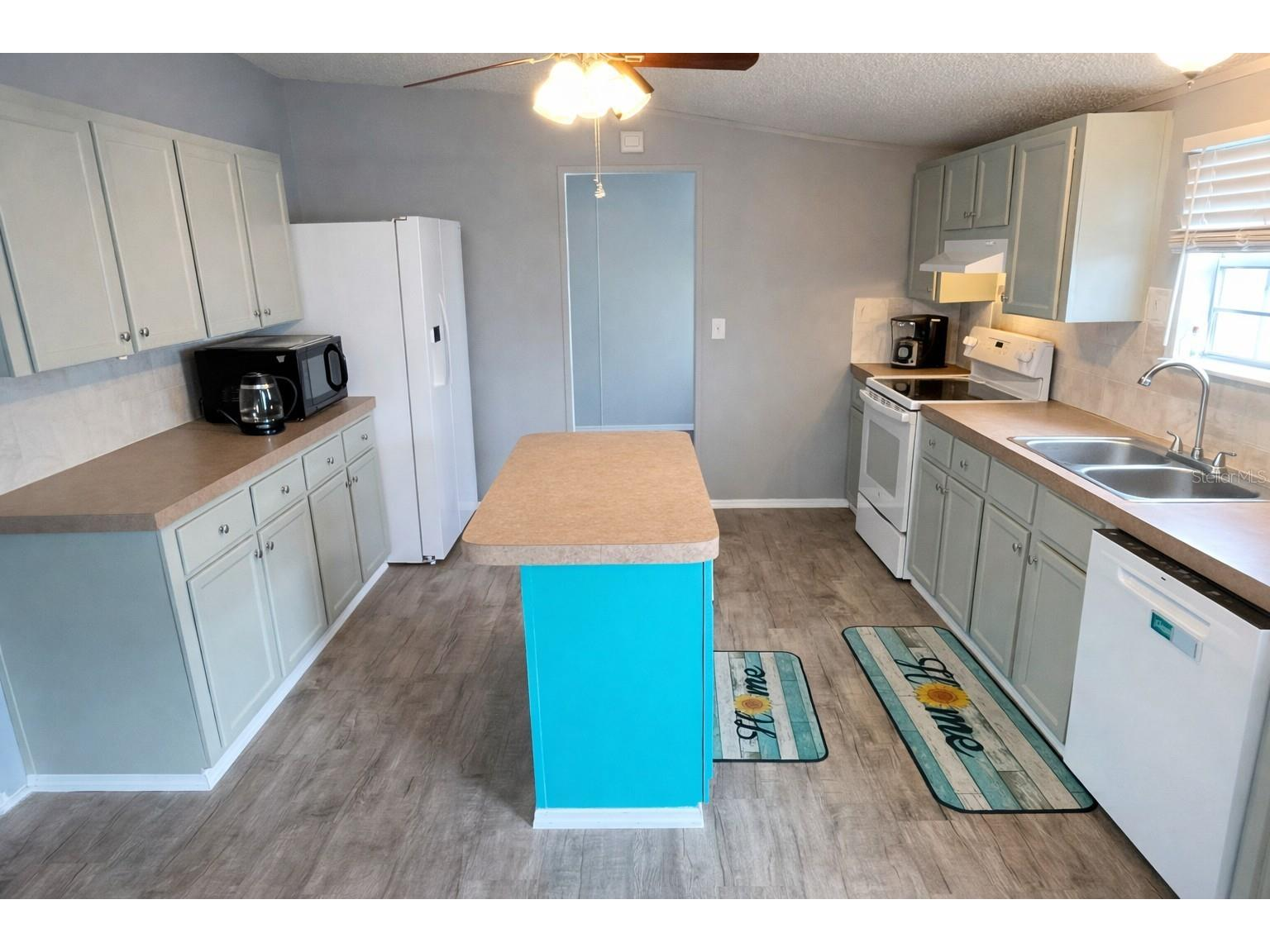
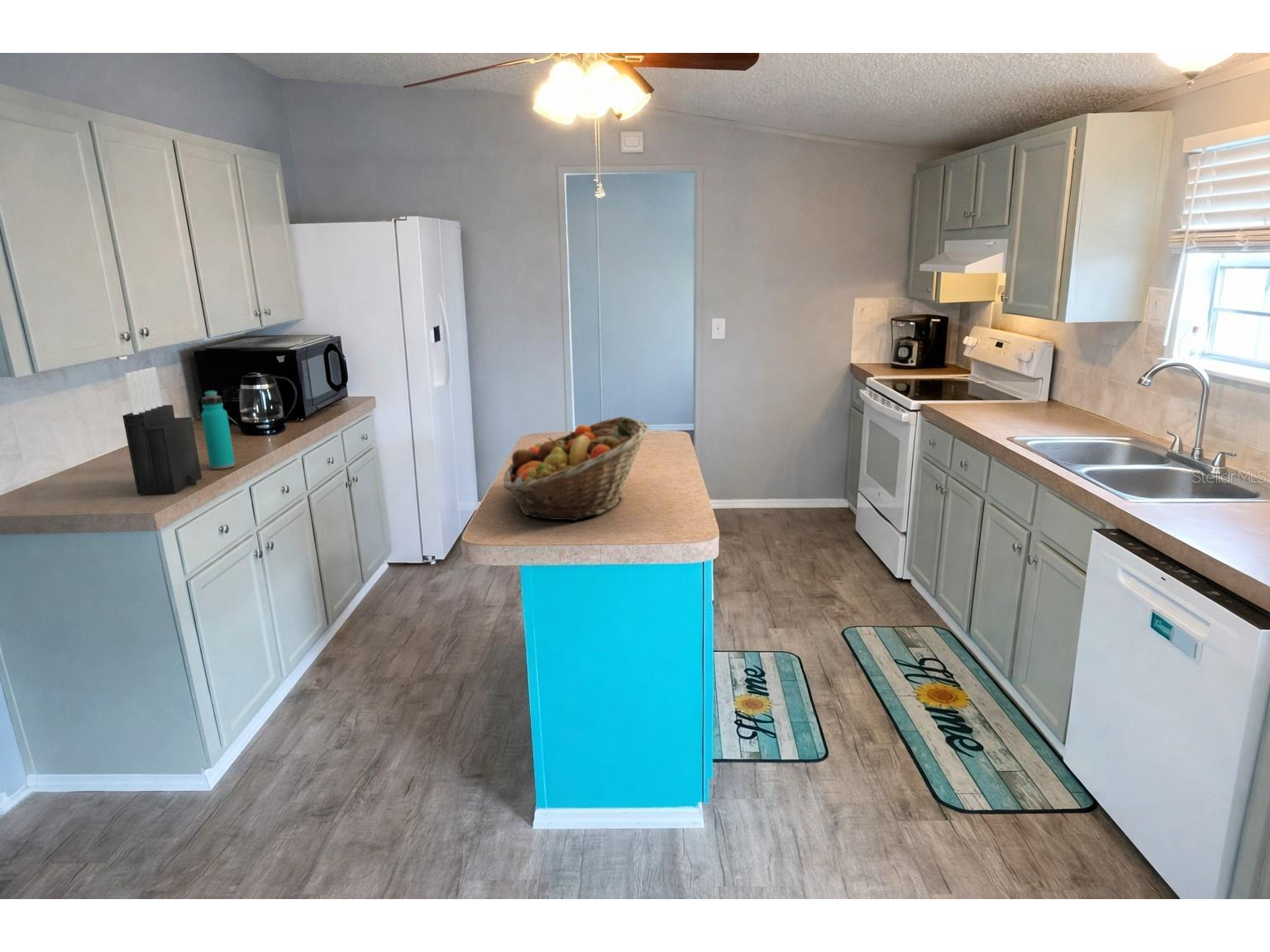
+ water bottle [200,390,236,470]
+ fruit basket [502,416,651,521]
+ knife block [122,366,203,495]
